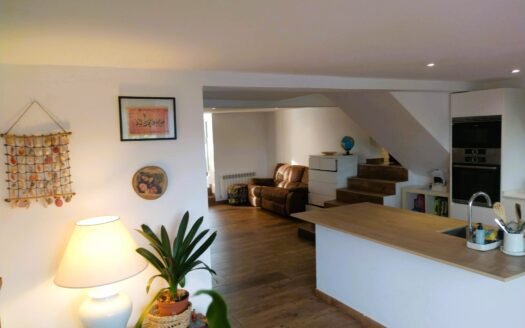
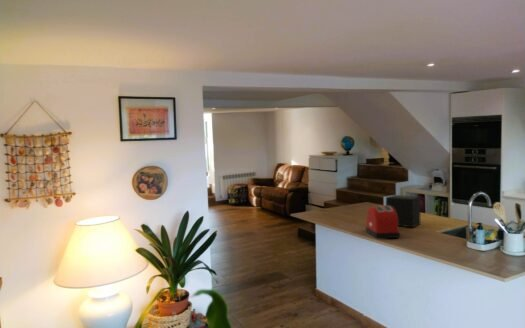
+ toaster [365,205,401,239]
+ coffee maker [385,194,422,228]
